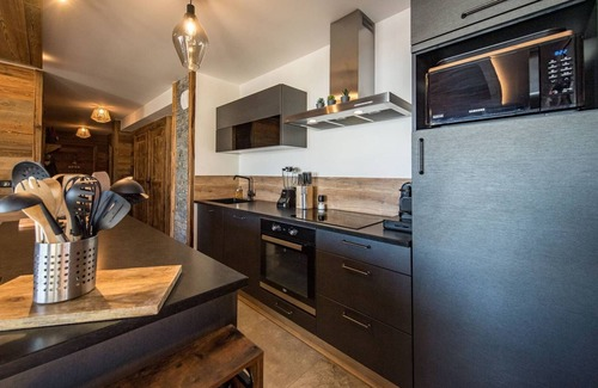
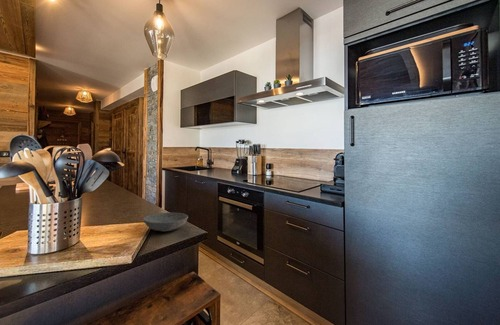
+ bowl [142,211,189,232]
